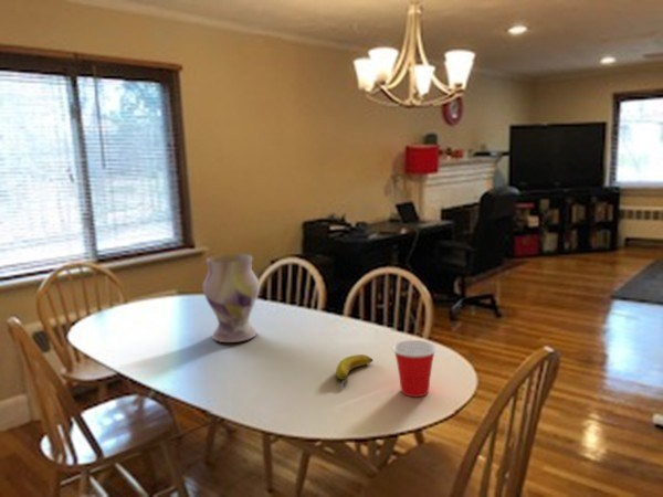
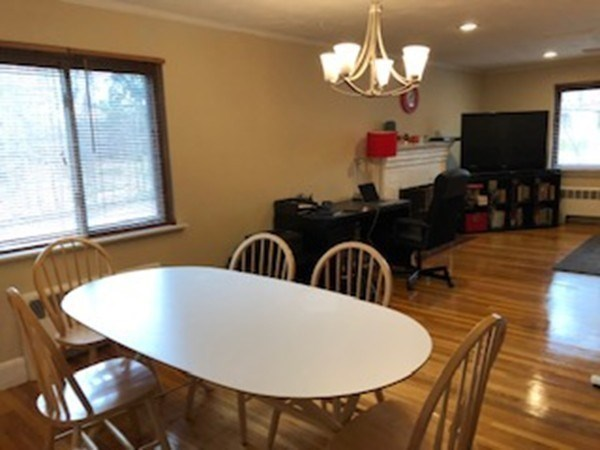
- vase [202,253,261,343]
- cup [391,339,439,398]
- banana [335,353,373,388]
